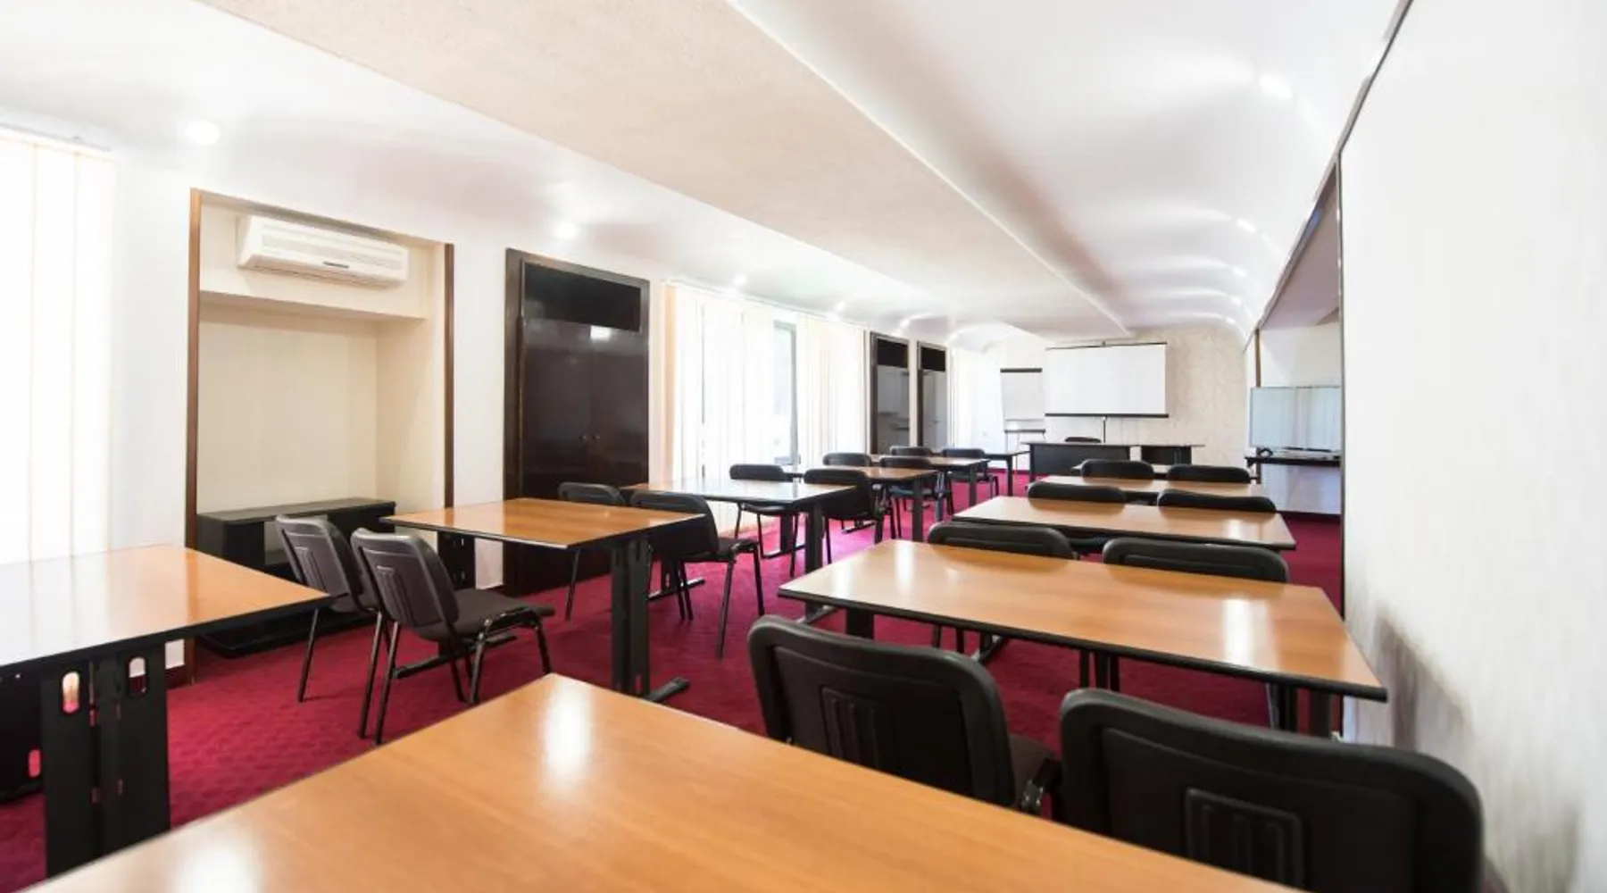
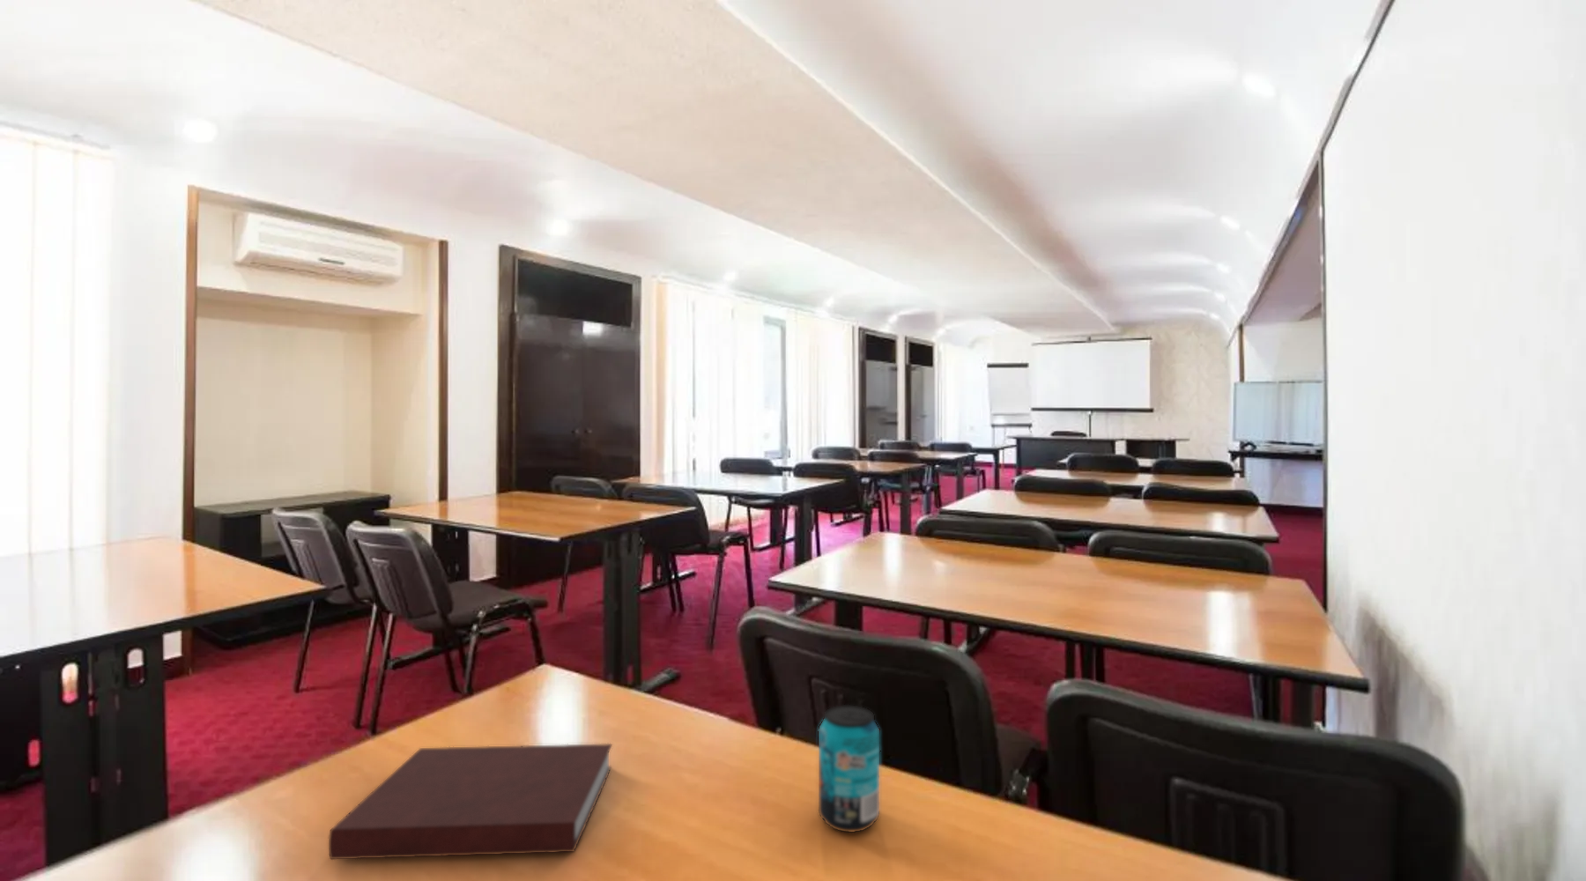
+ notebook [328,743,613,860]
+ beverage can [818,705,880,833]
